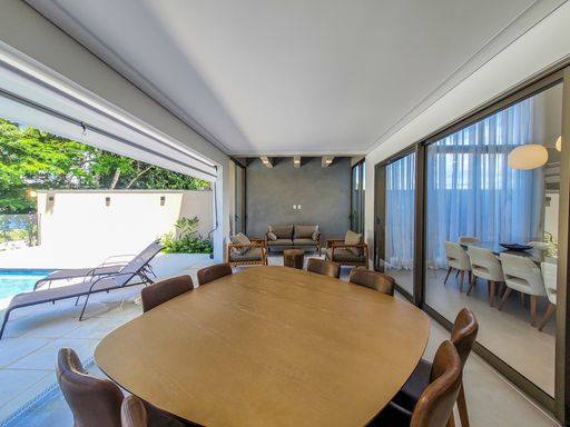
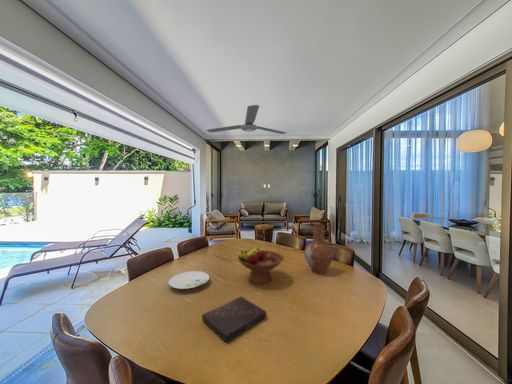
+ book [201,295,268,344]
+ fruit bowl [237,246,284,284]
+ ceiling fan [206,104,287,135]
+ plate [167,270,210,290]
+ vase [303,223,334,274]
